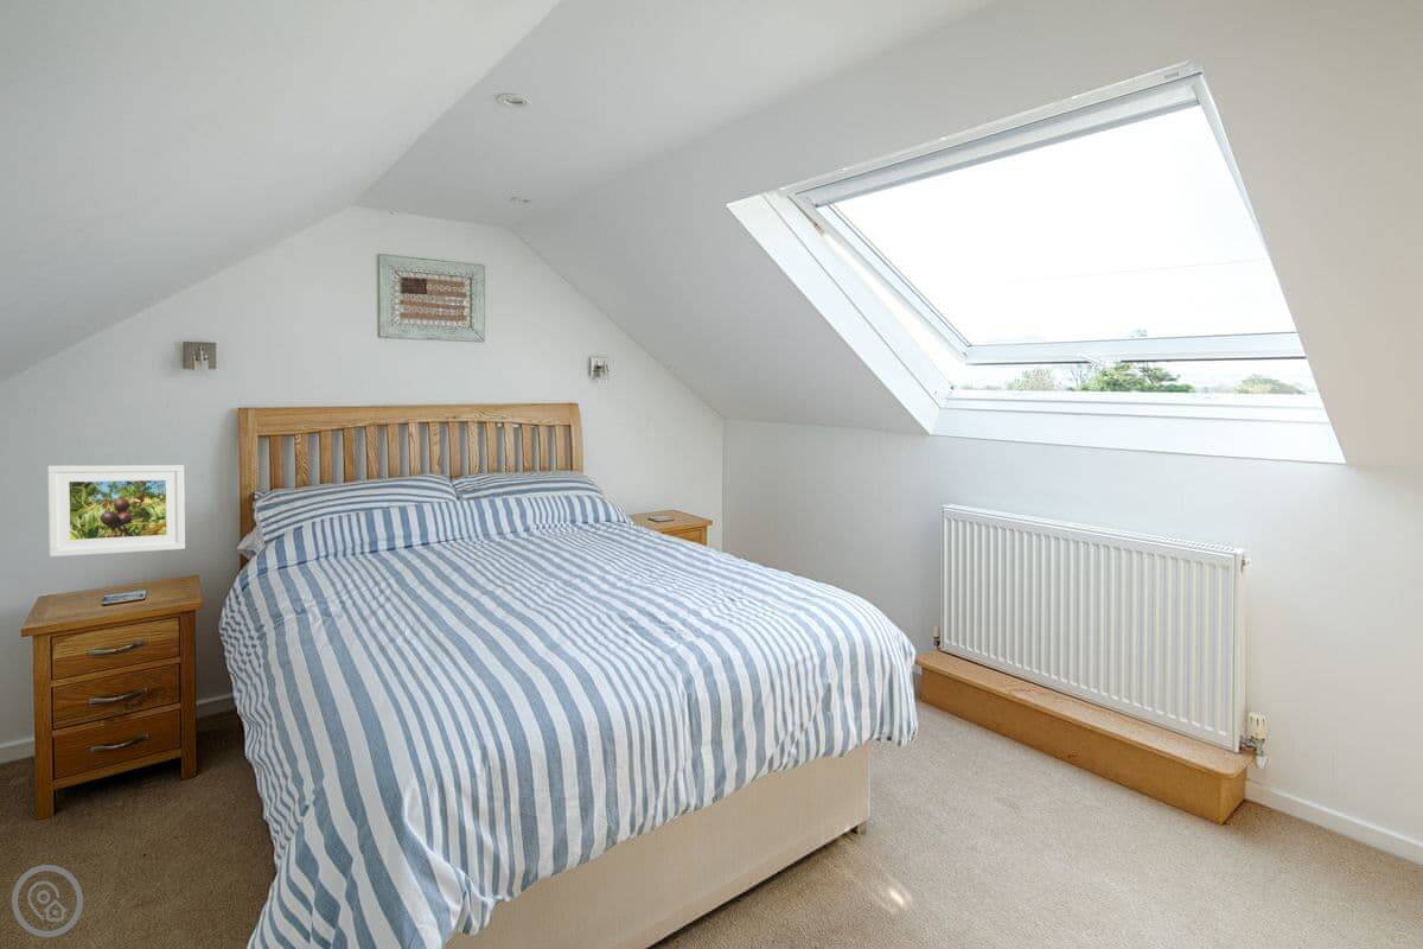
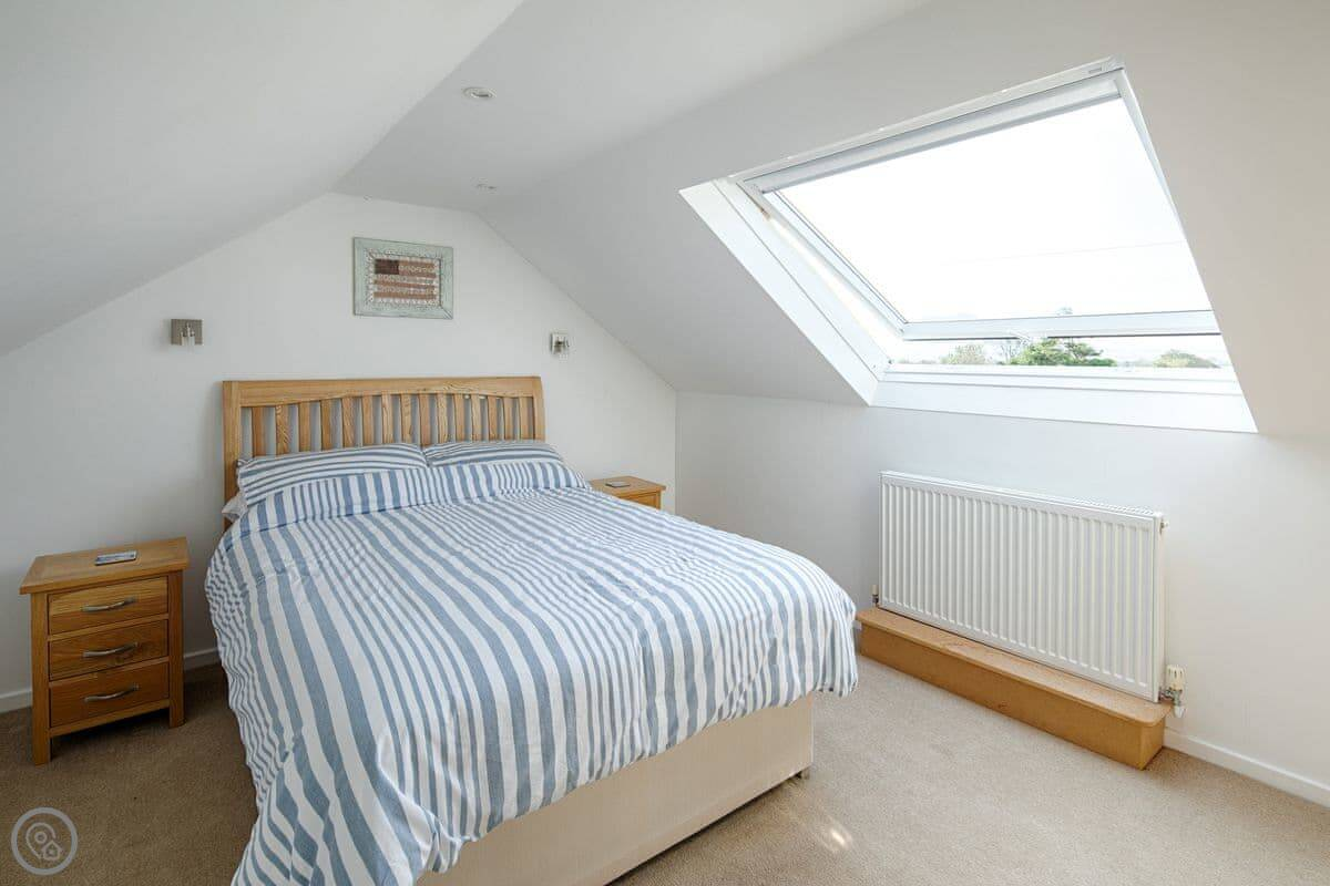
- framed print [46,464,186,558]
